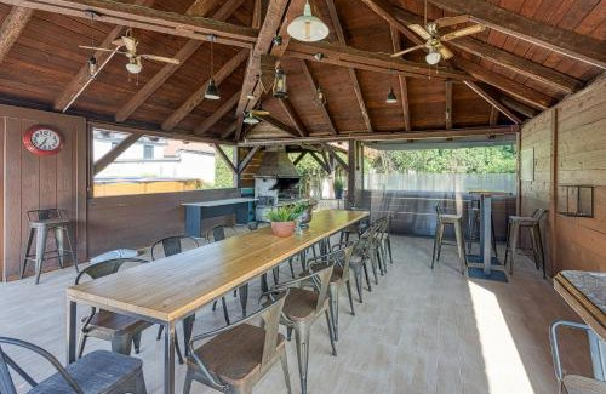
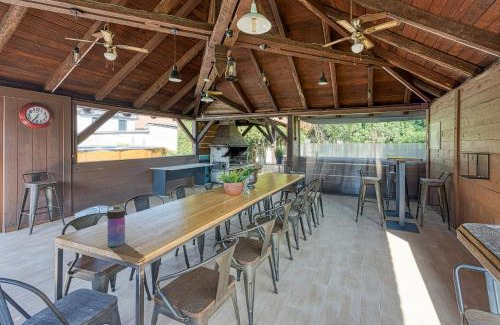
+ water bottle [106,202,127,248]
